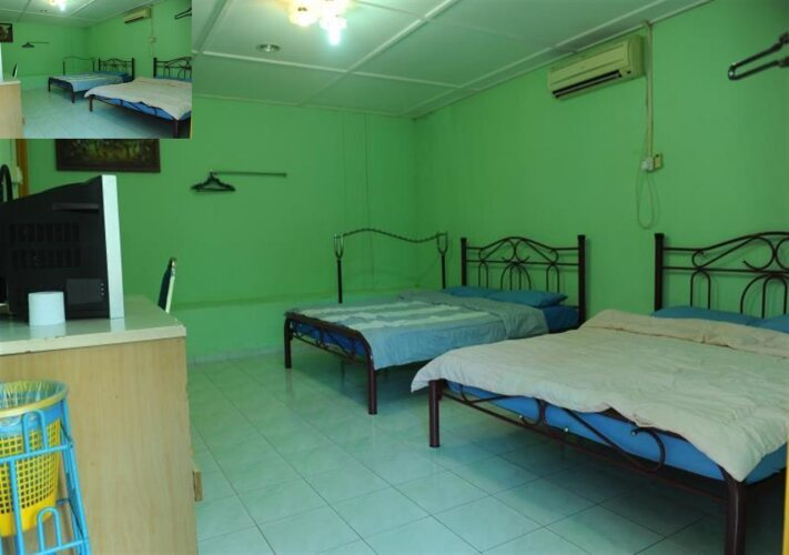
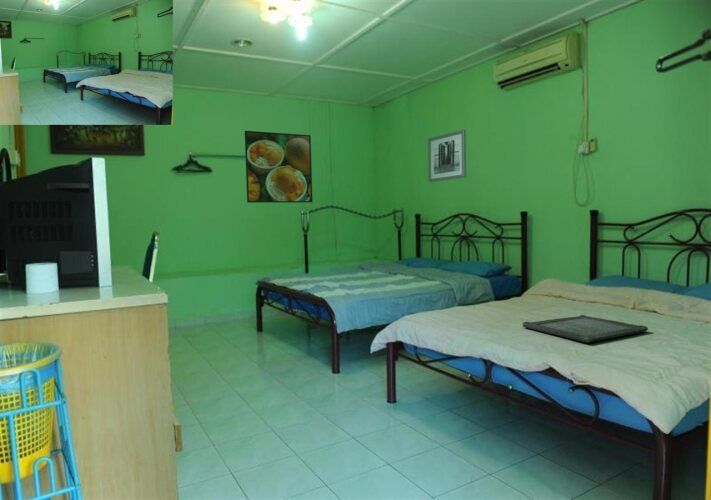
+ serving tray [521,314,649,344]
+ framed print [244,130,313,204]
+ wall art [427,128,467,183]
